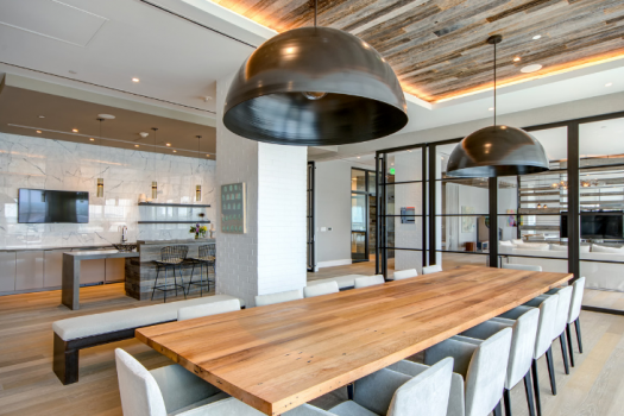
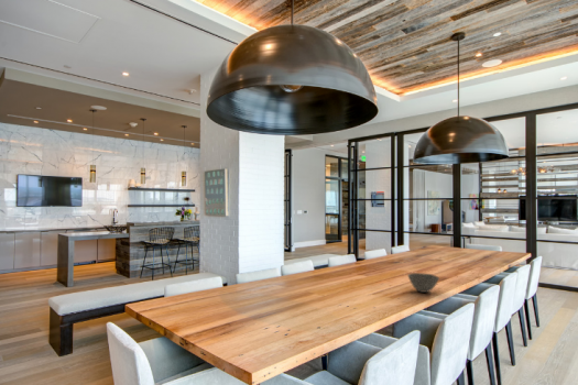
+ bowl [406,272,440,294]
